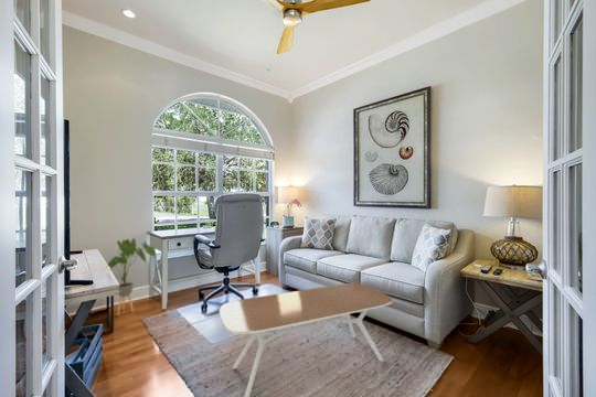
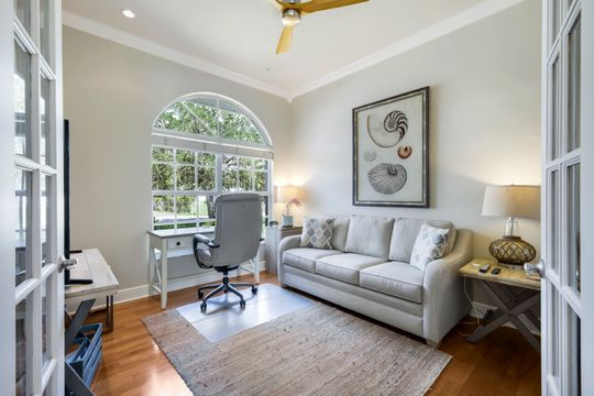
- house plant [107,237,157,316]
- coffee table [219,282,394,397]
